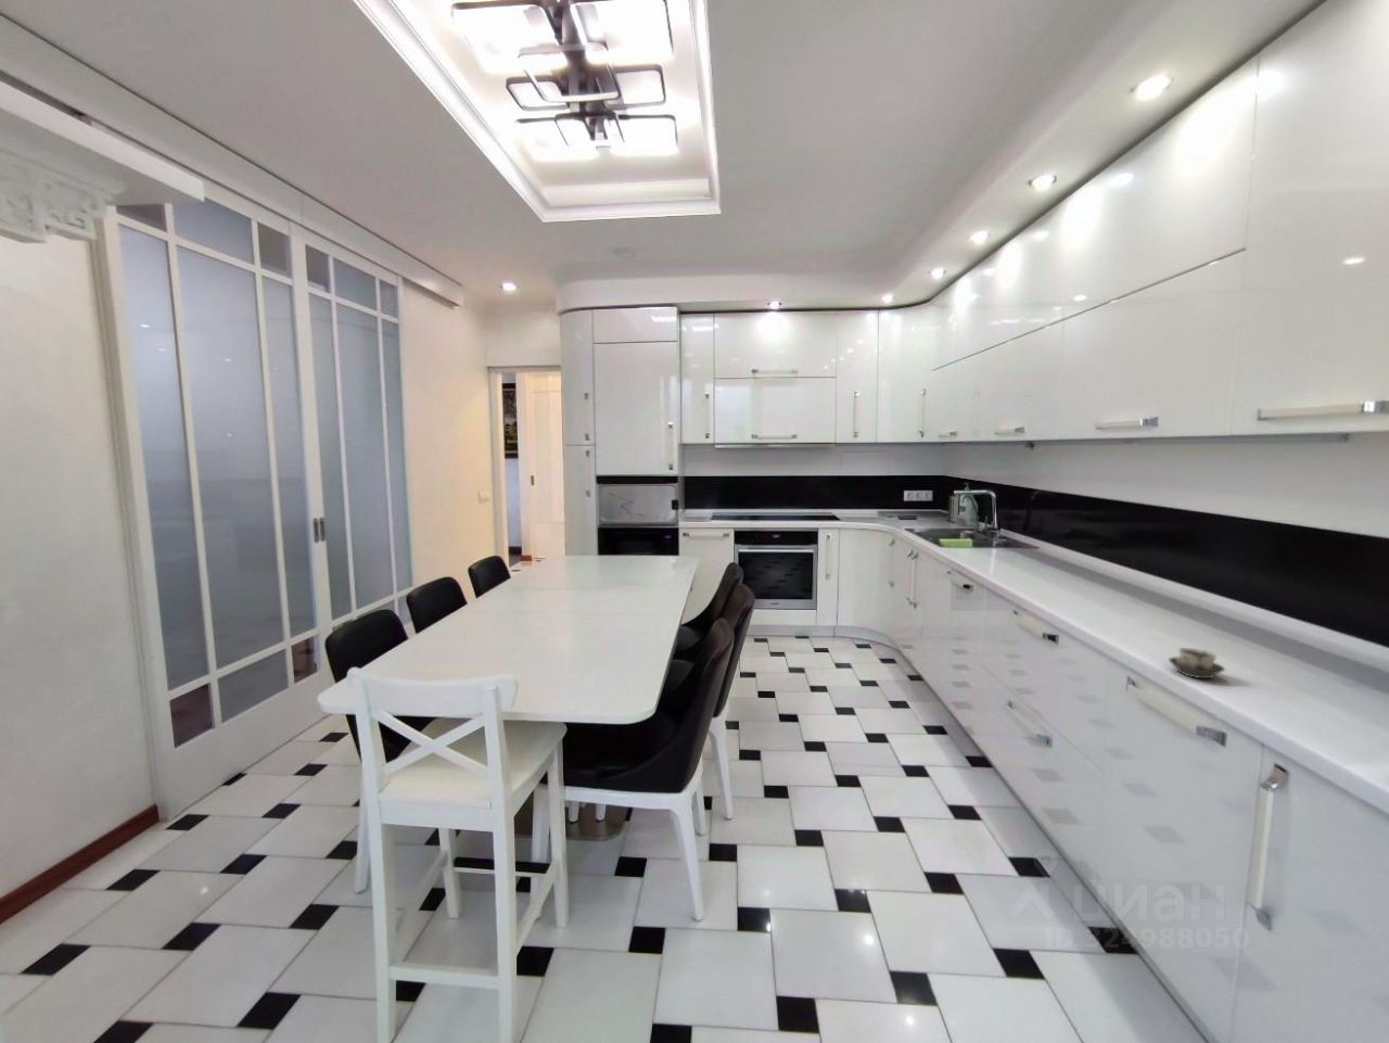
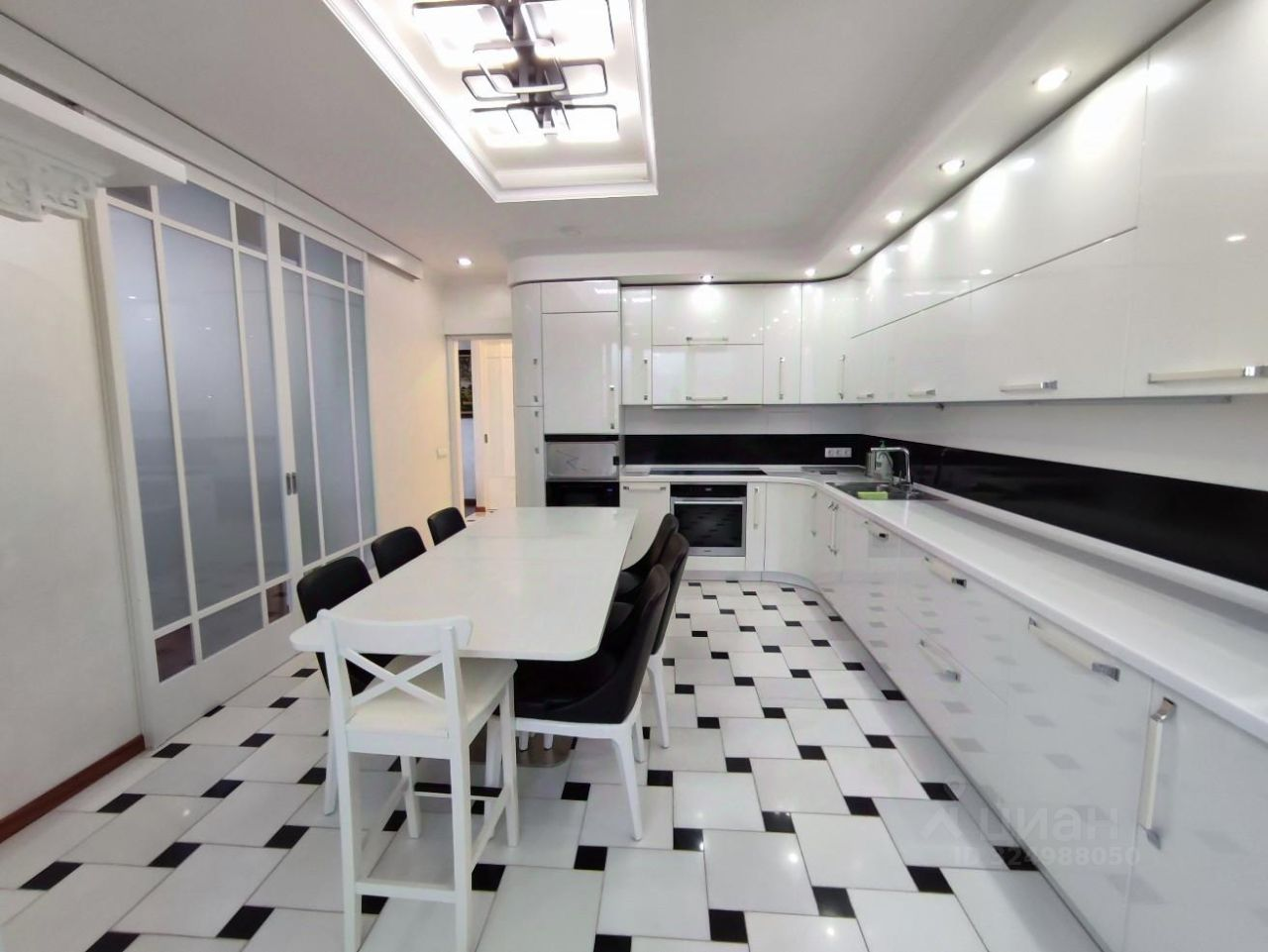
- cup [1168,646,1226,679]
